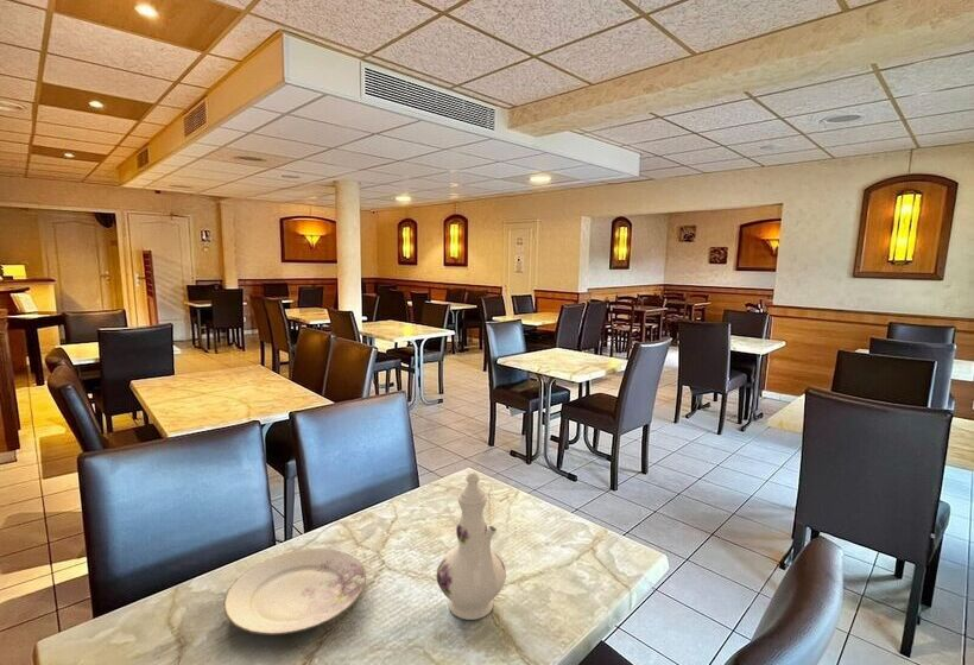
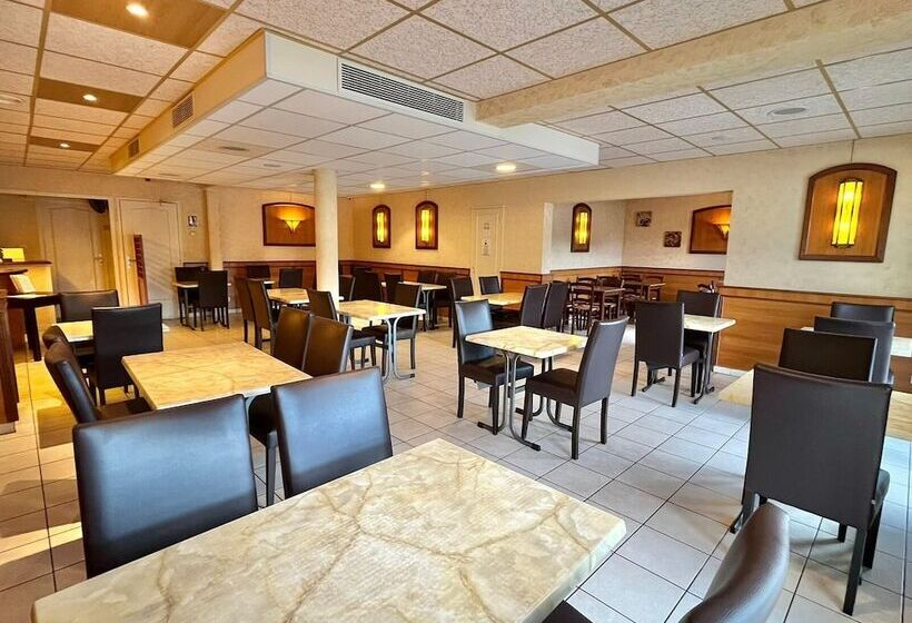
- plate [223,547,367,635]
- chinaware [436,471,507,621]
